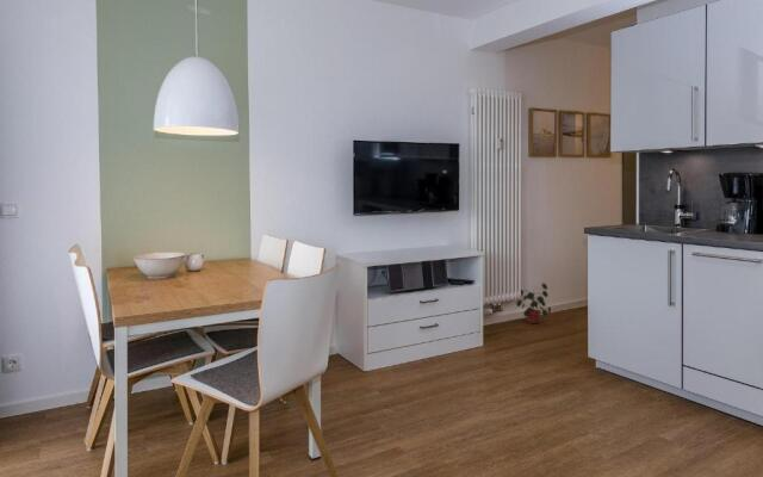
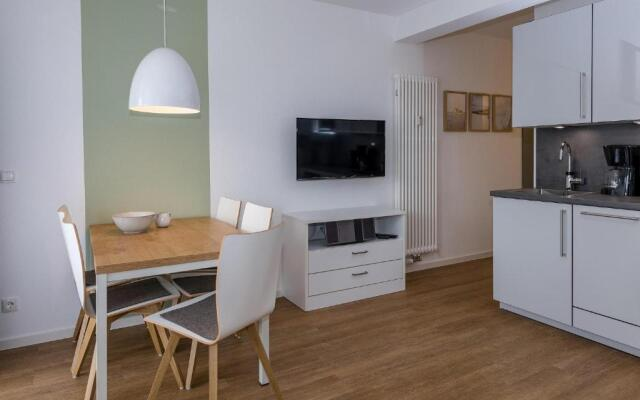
- potted plant [515,283,552,324]
